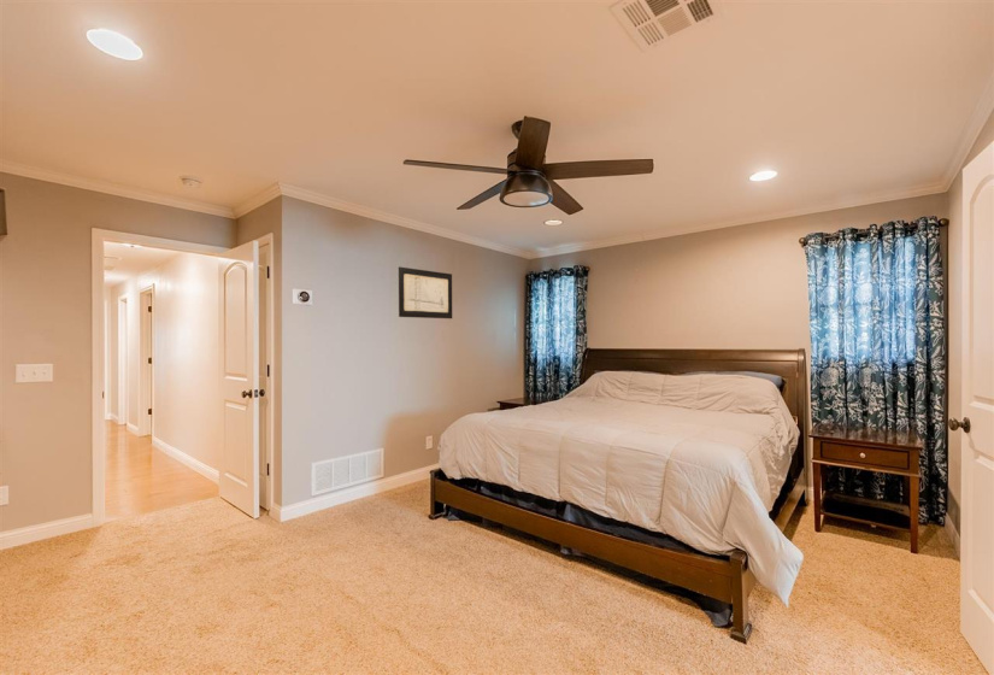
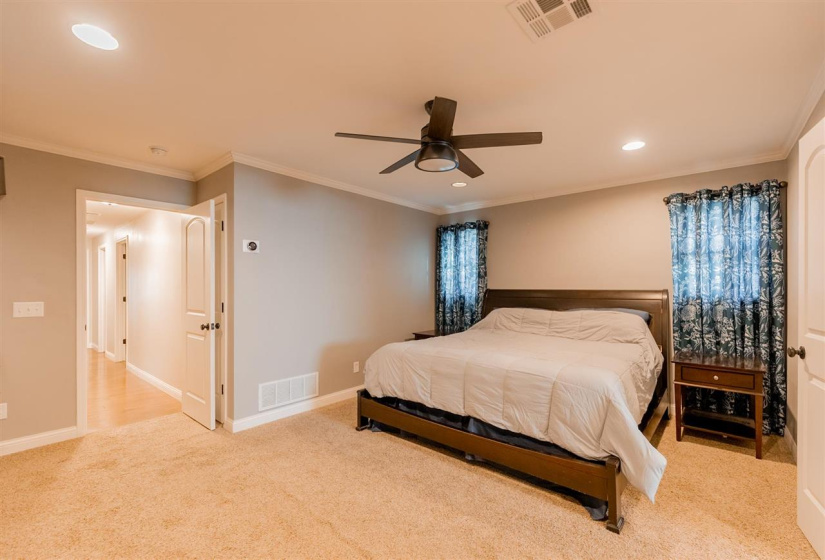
- wall art [398,266,453,319]
